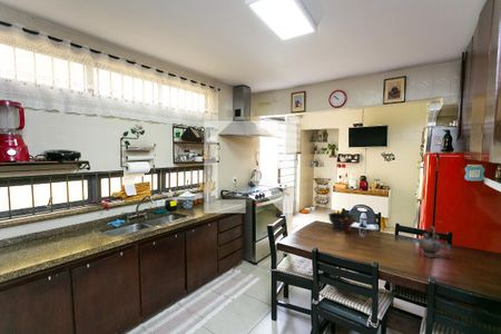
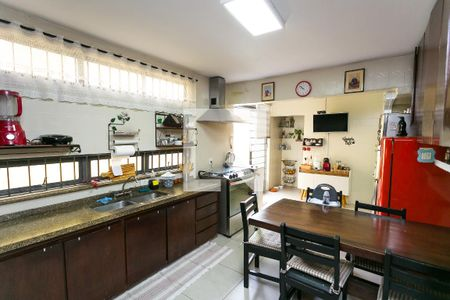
- teapot [419,225,442,258]
- bowl [327,212,357,234]
